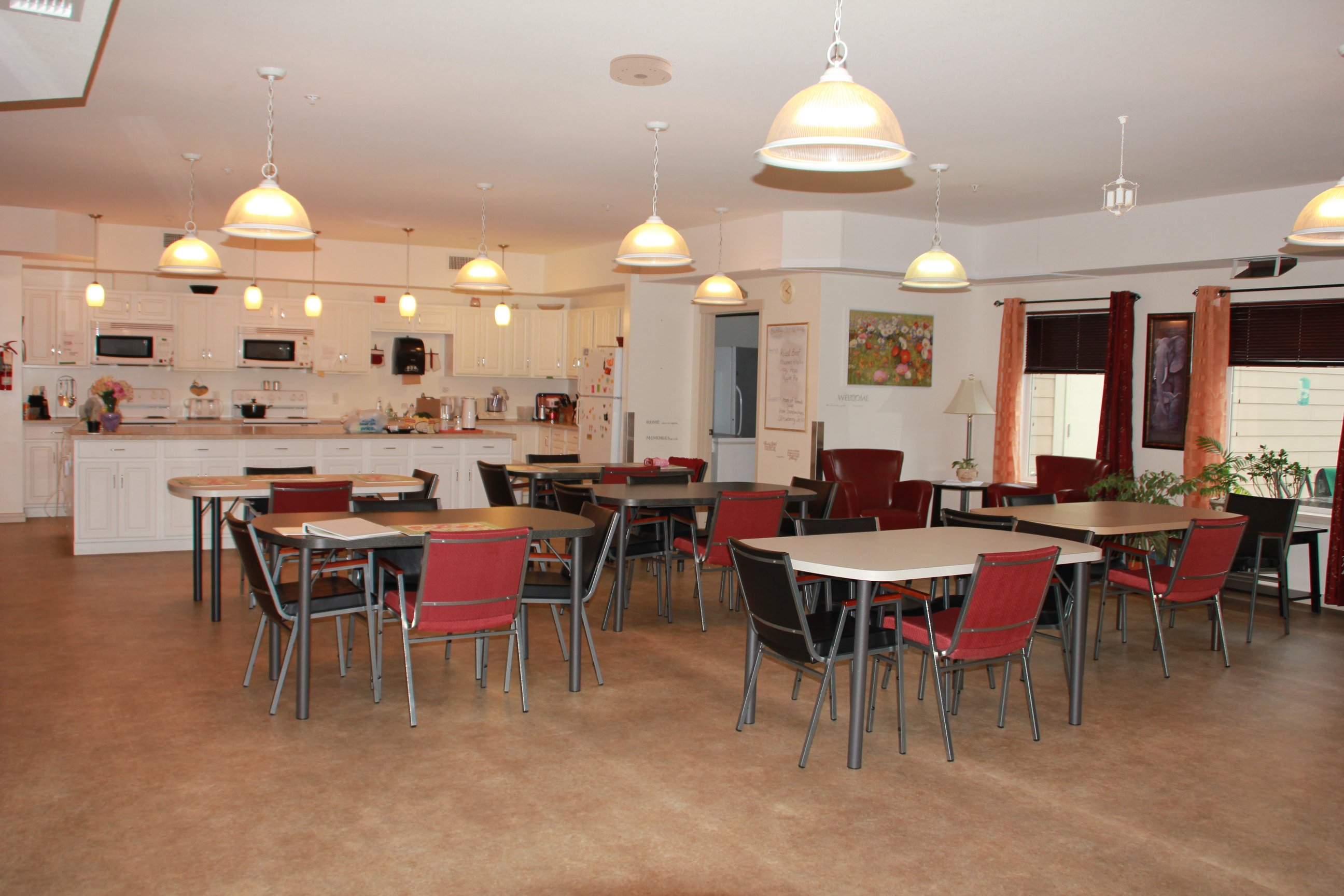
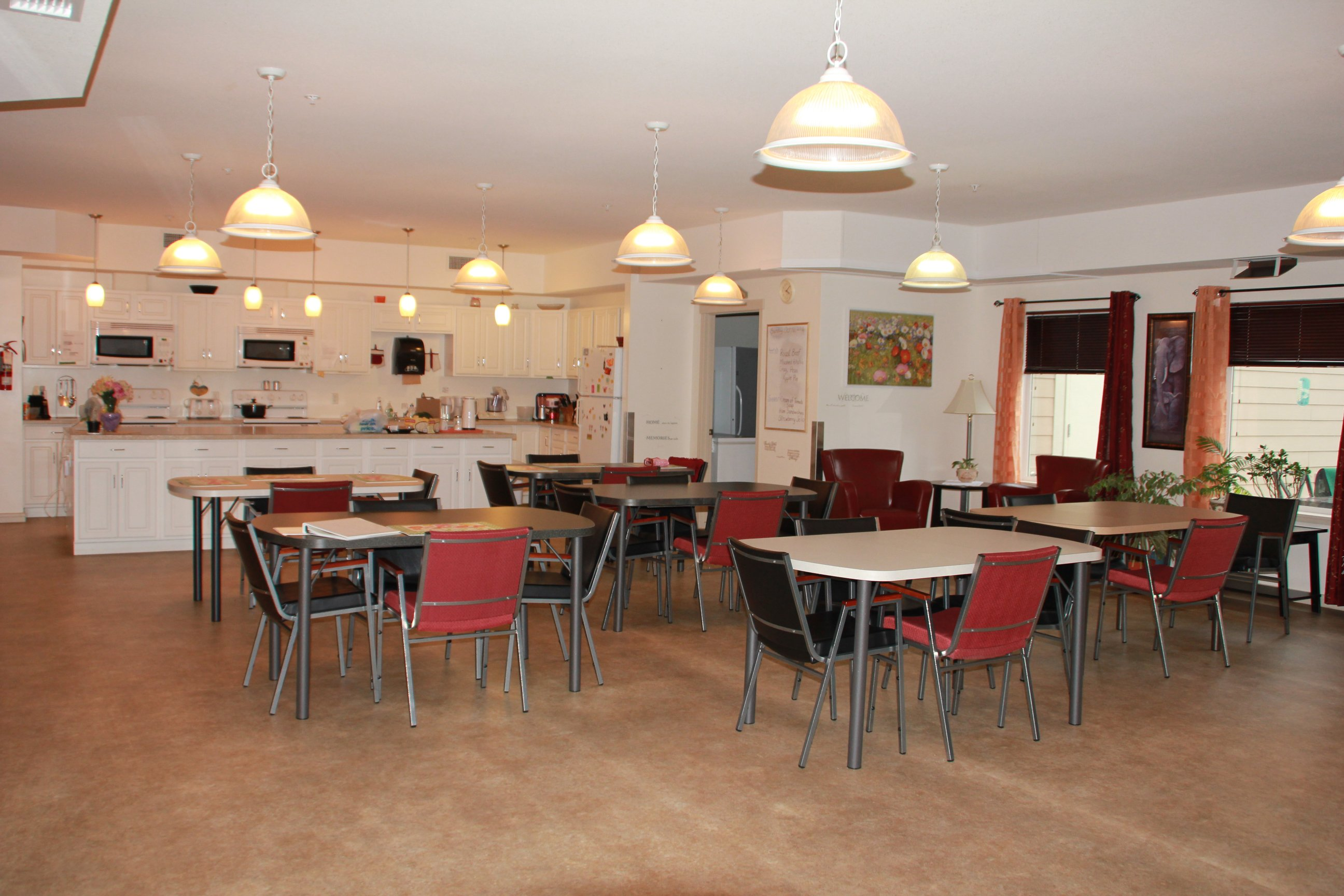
- pendant light [1100,116,1140,218]
- smoke detector [609,53,673,87]
